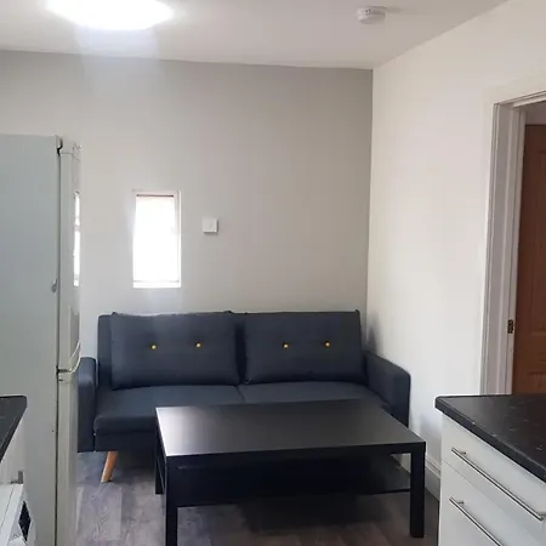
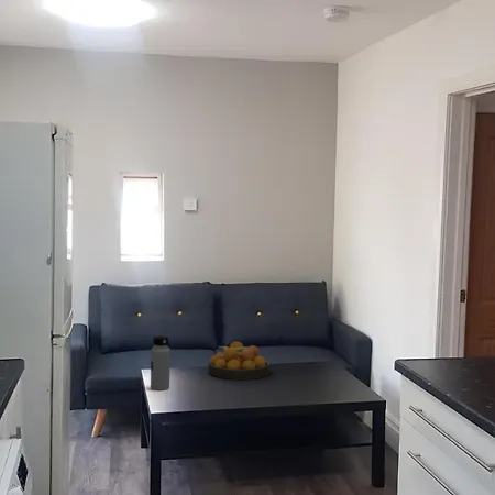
+ water bottle [150,336,172,392]
+ fruit bowl [208,341,272,381]
